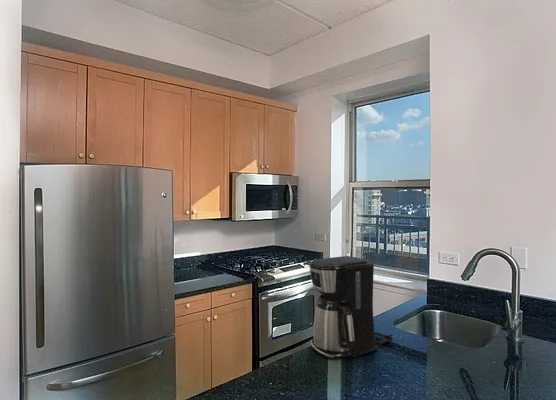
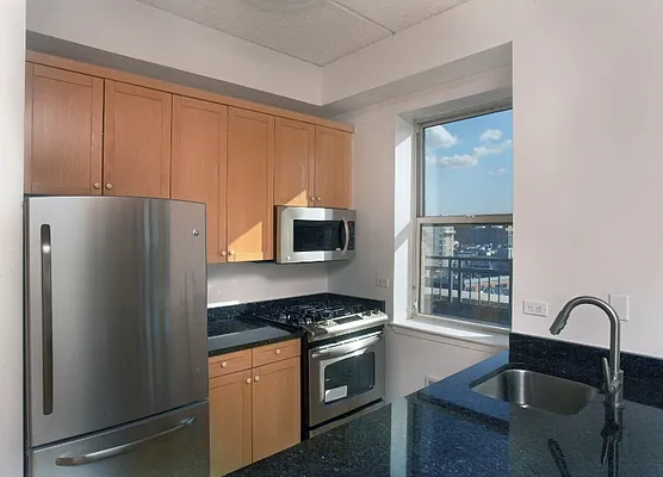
- coffee maker [308,255,395,360]
